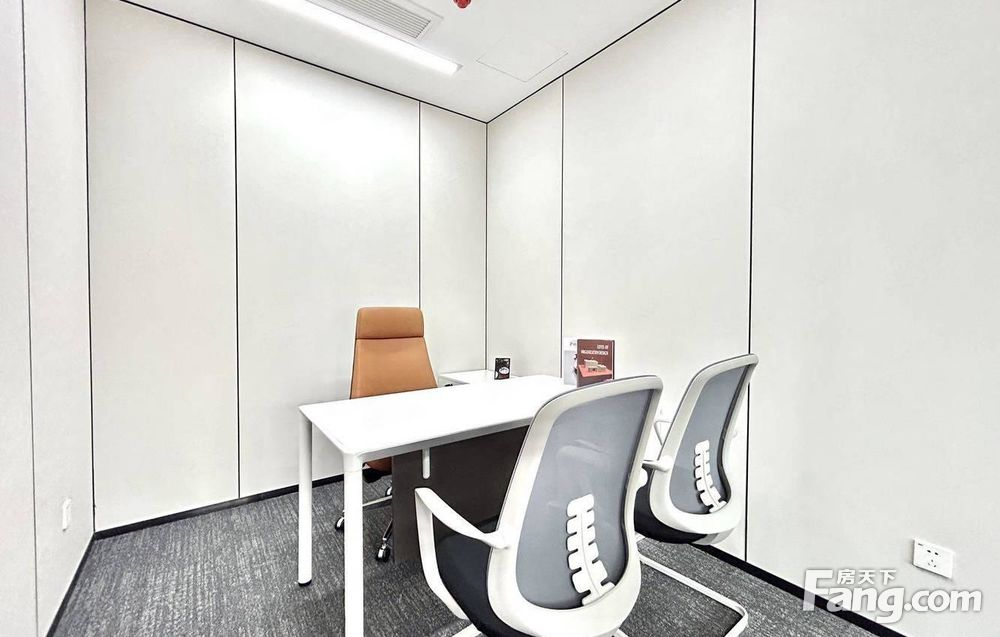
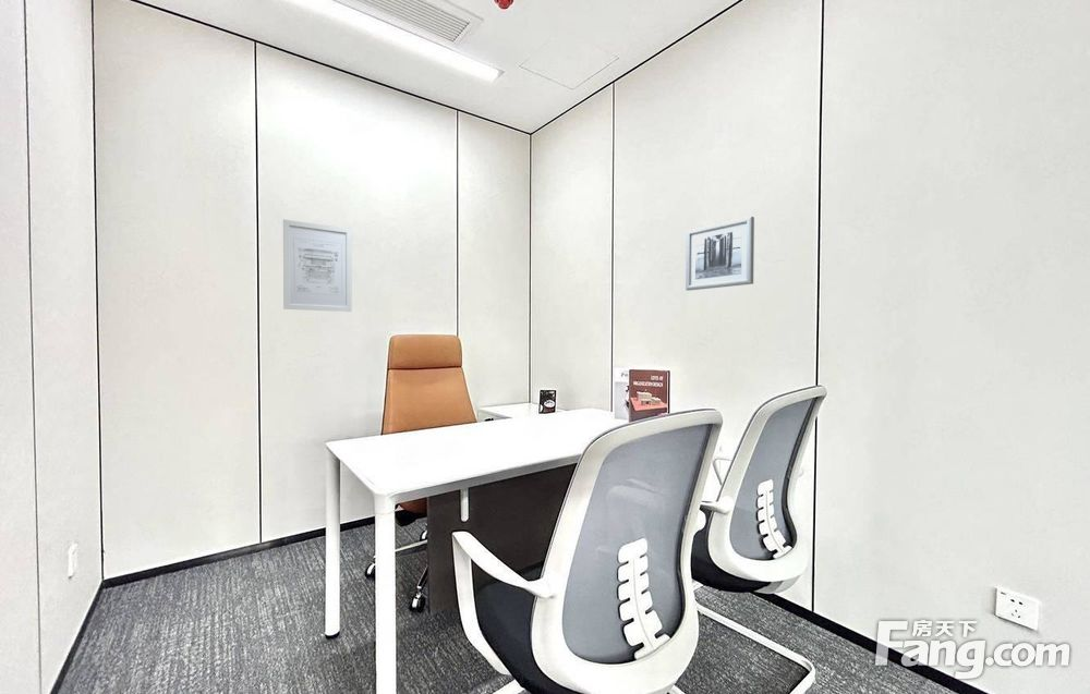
+ wall art [282,218,353,313]
+ wall art [685,216,755,292]
